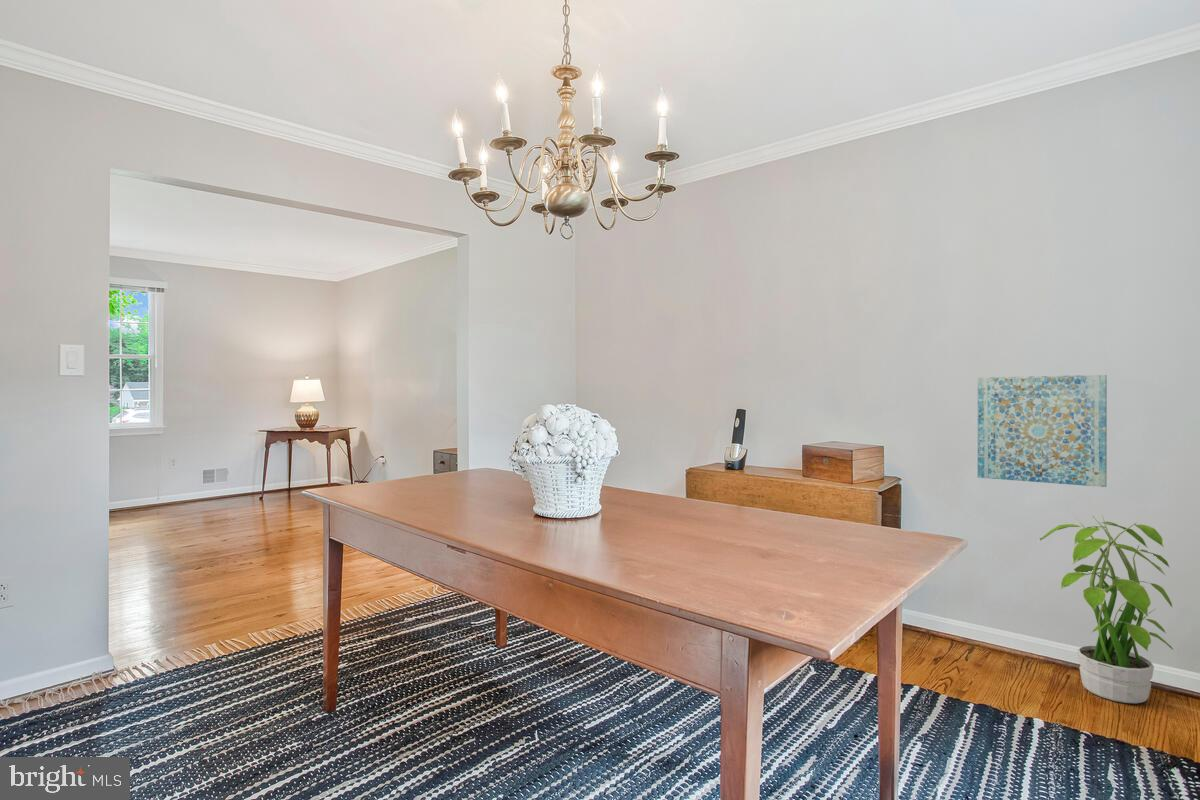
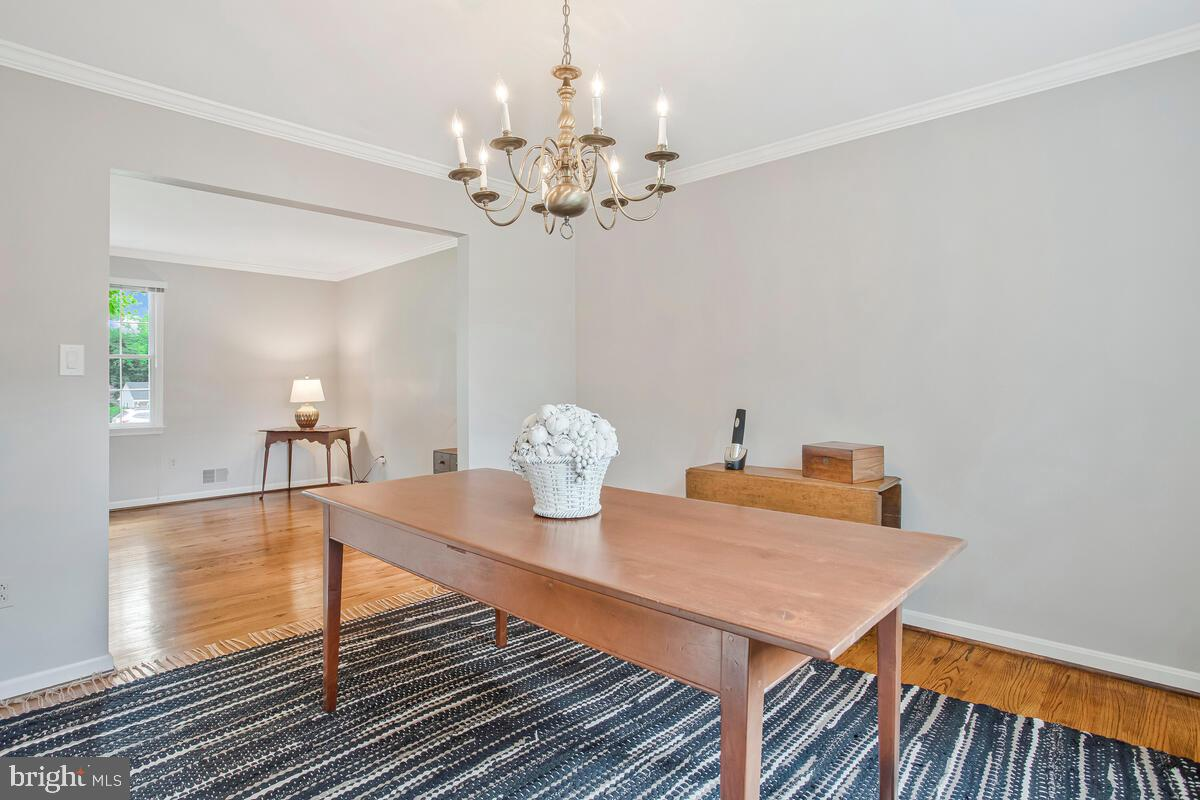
- potted plant [1034,513,1174,705]
- wall art [977,374,1108,488]
